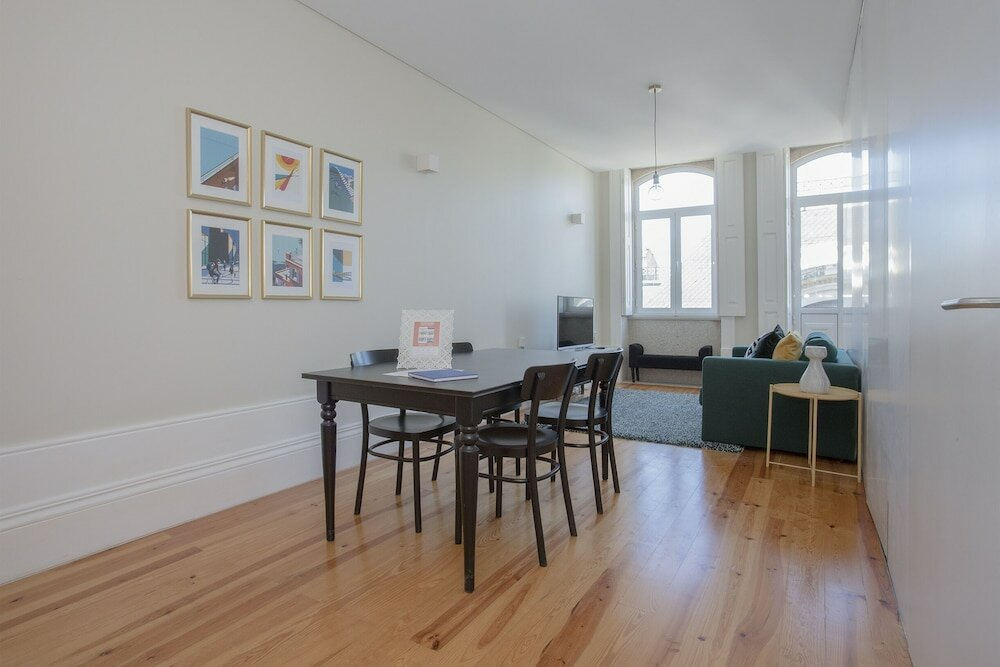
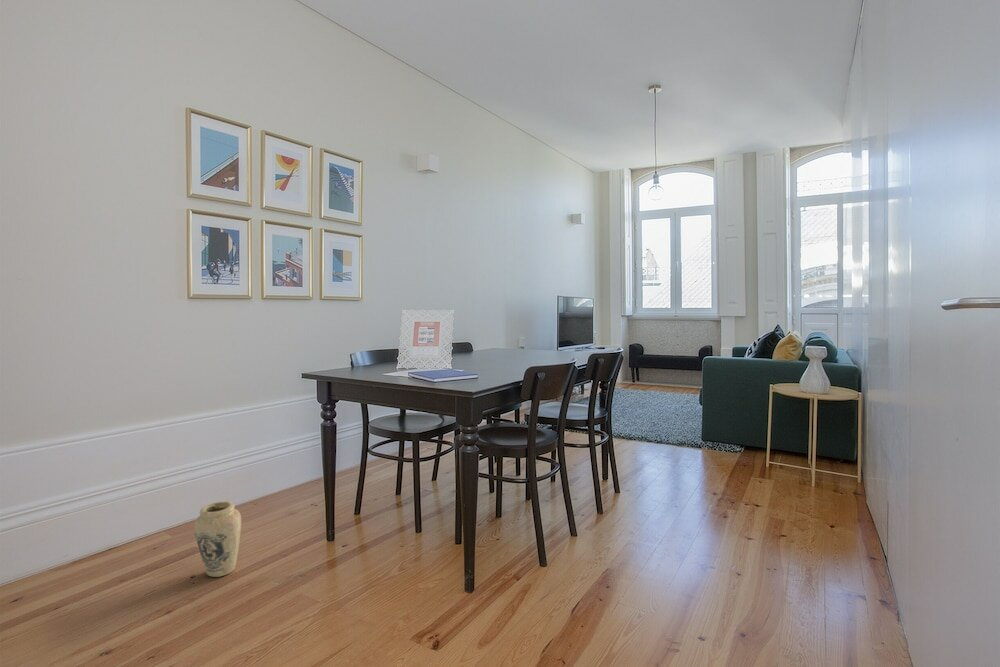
+ vase [193,500,242,578]
